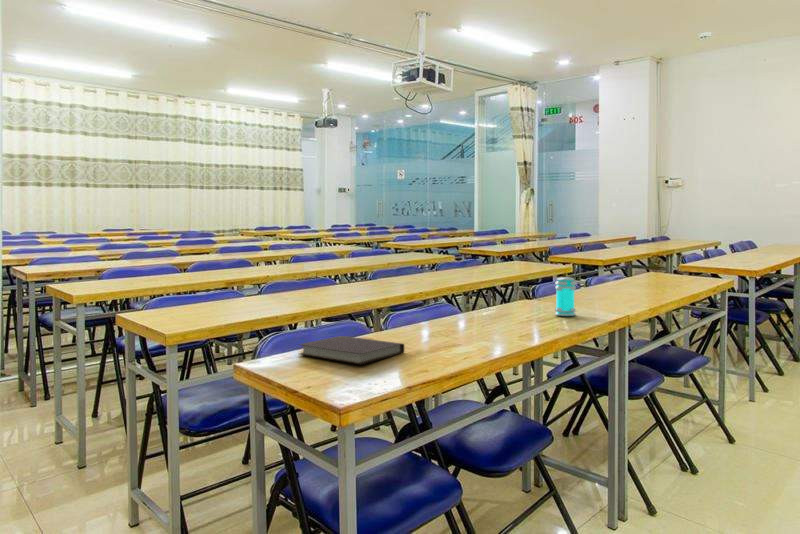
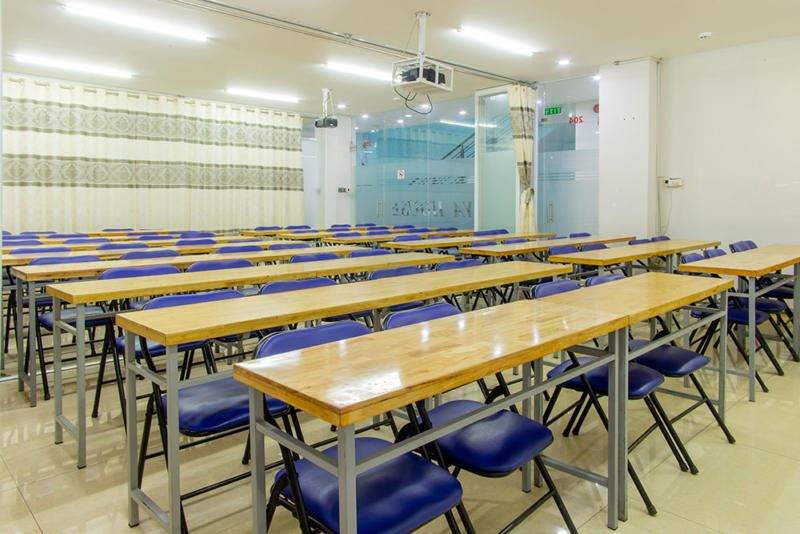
- jar [554,276,577,317]
- notebook [297,335,405,366]
